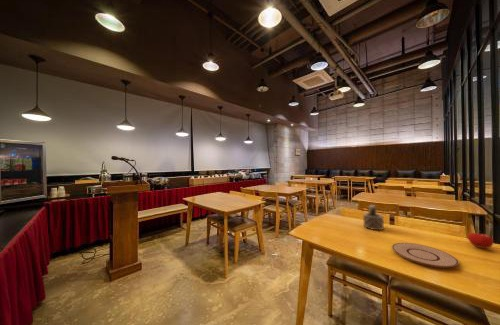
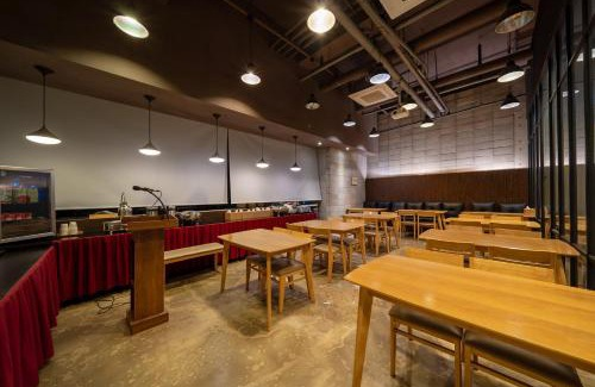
- succulent plant [362,204,385,231]
- fruit [467,230,494,249]
- plate [391,242,460,269]
